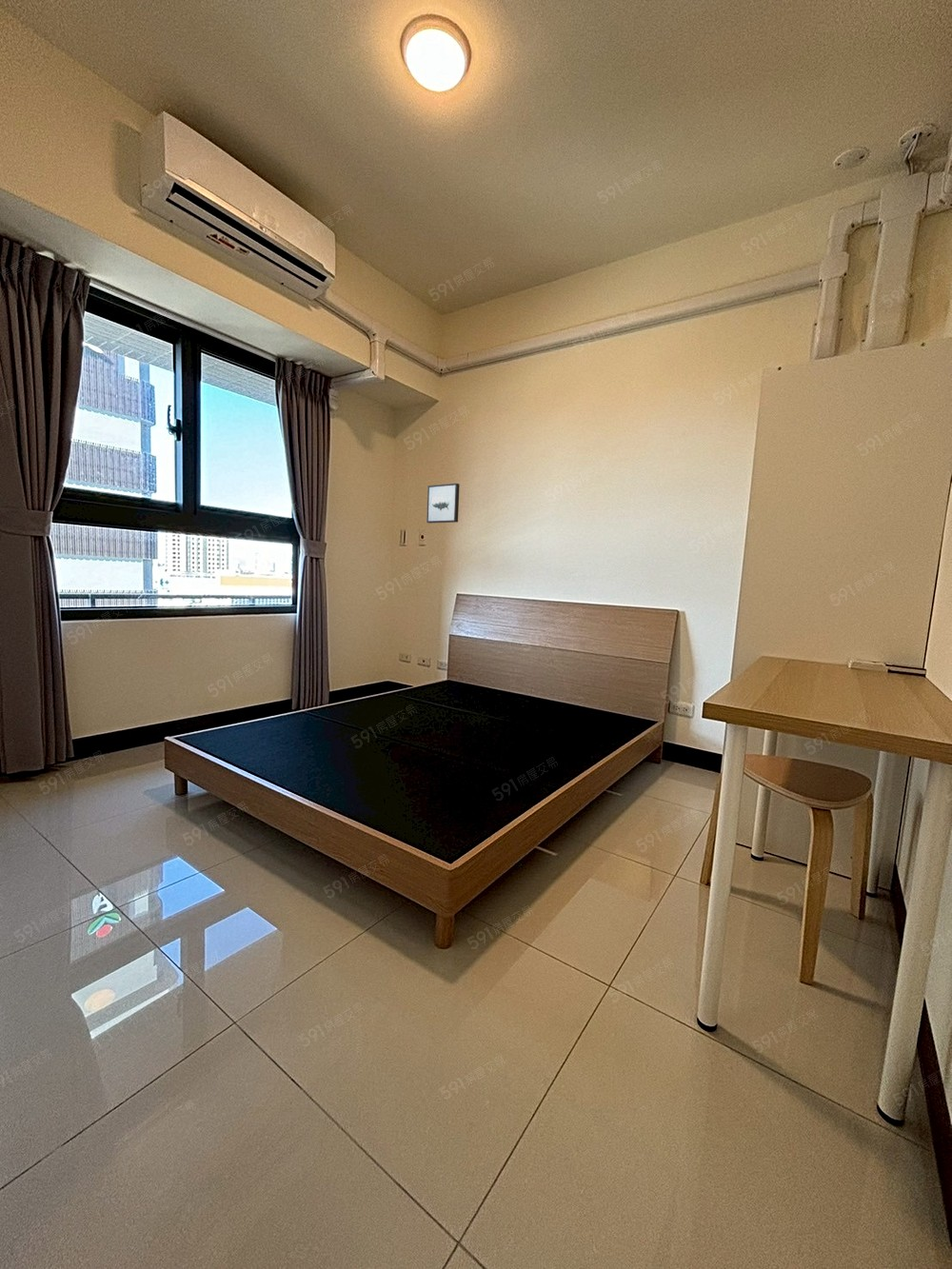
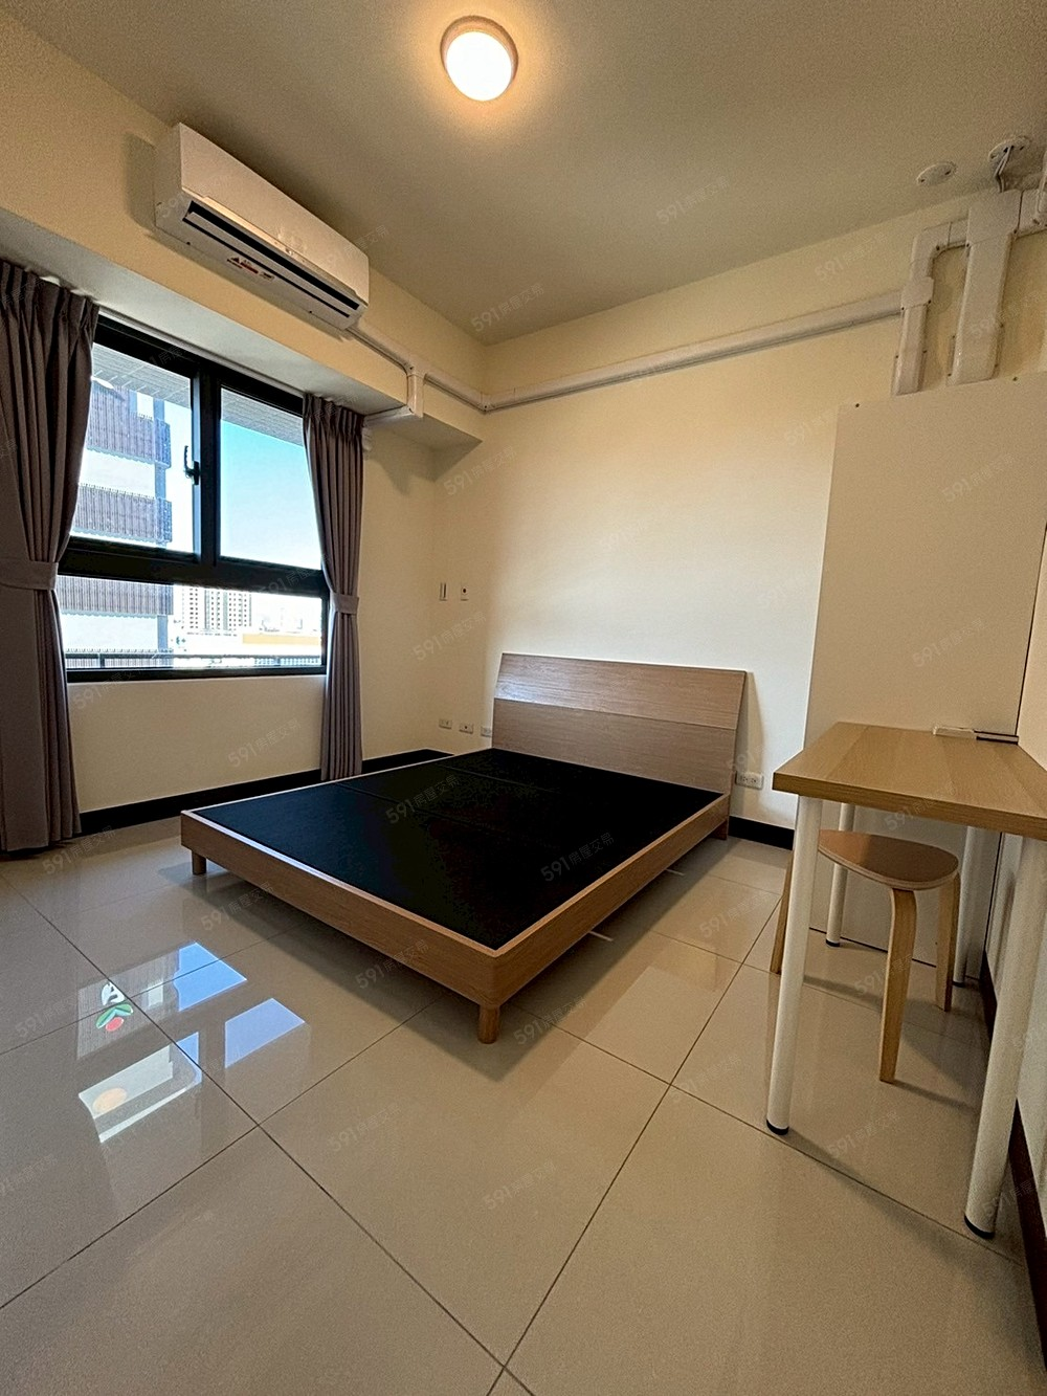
- wall art [426,483,460,524]
